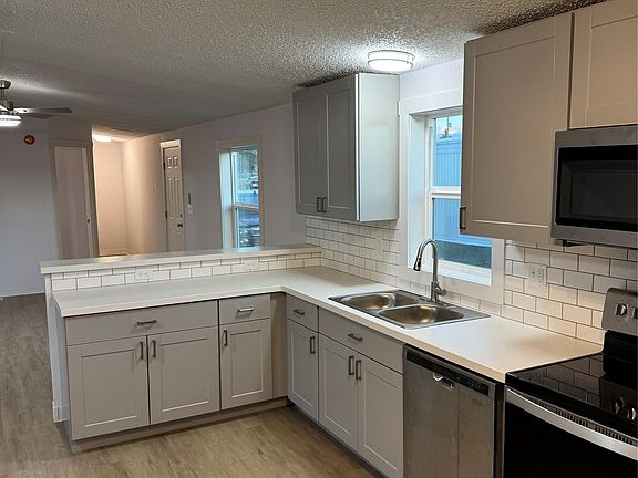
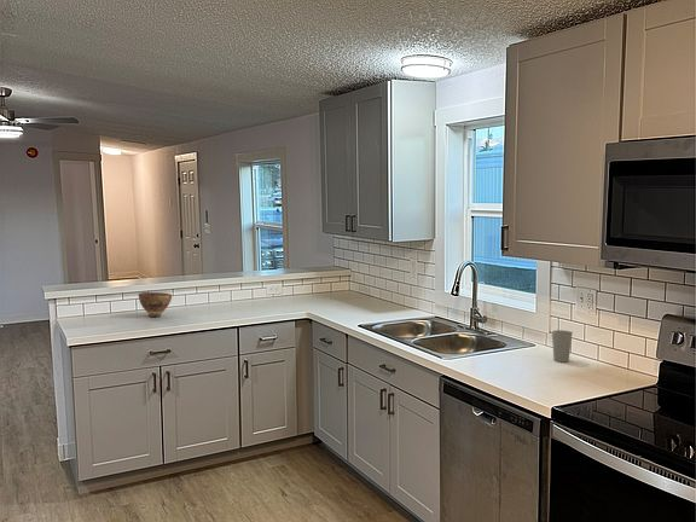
+ cup [551,329,574,364]
+ bowl [138,291,173,318]
